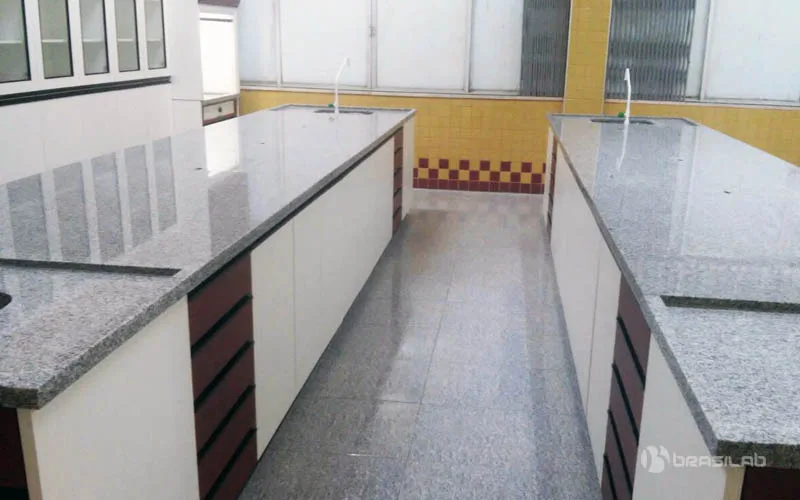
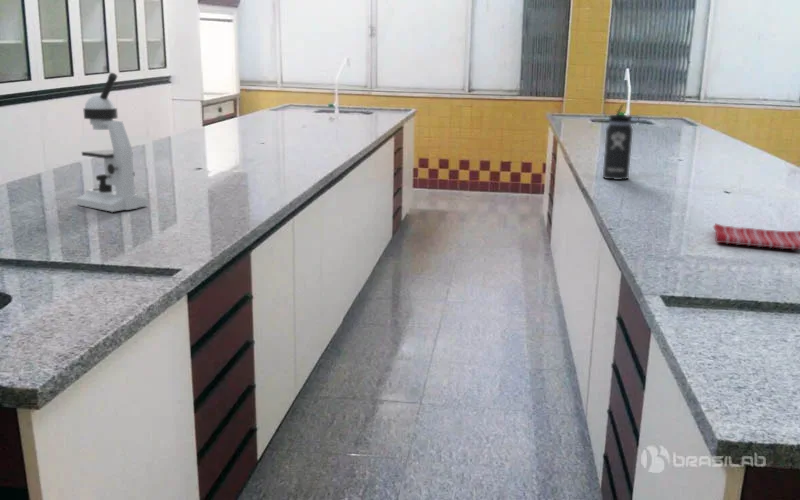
+ dish towel [712,223,800,251]
+ microscope [75,72,149,213]
+ thermos bottle [602,103,641,181]
